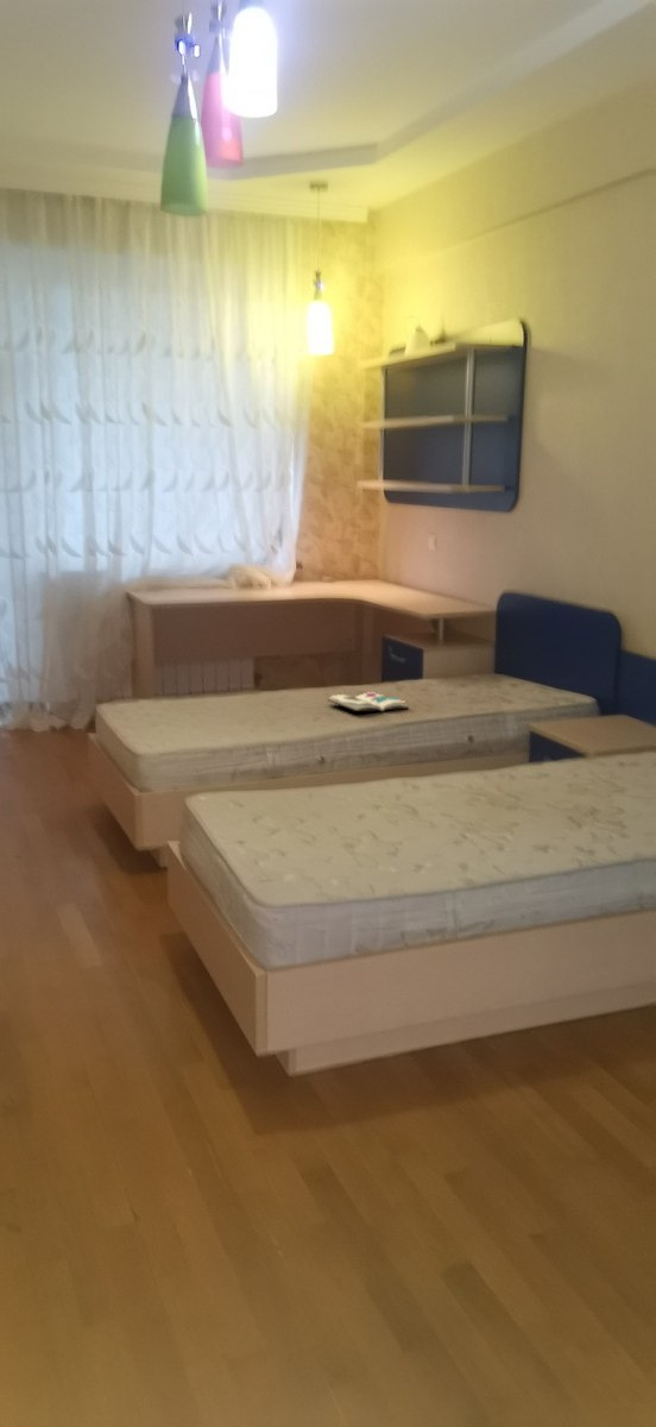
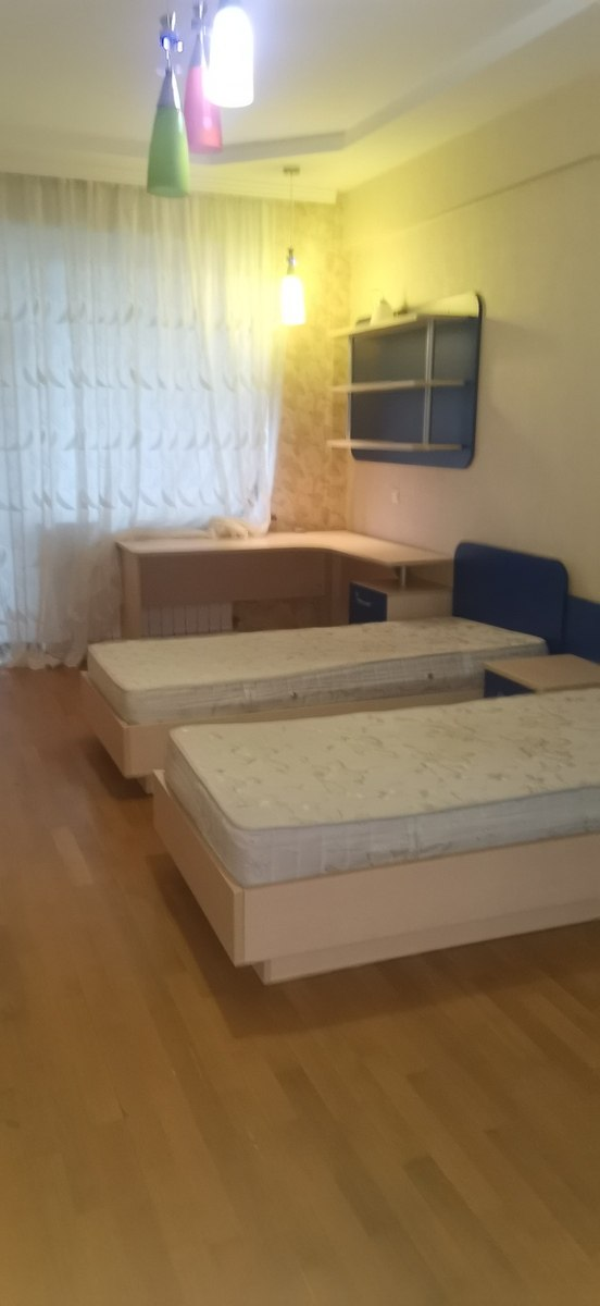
- book [326,691,410,714]
